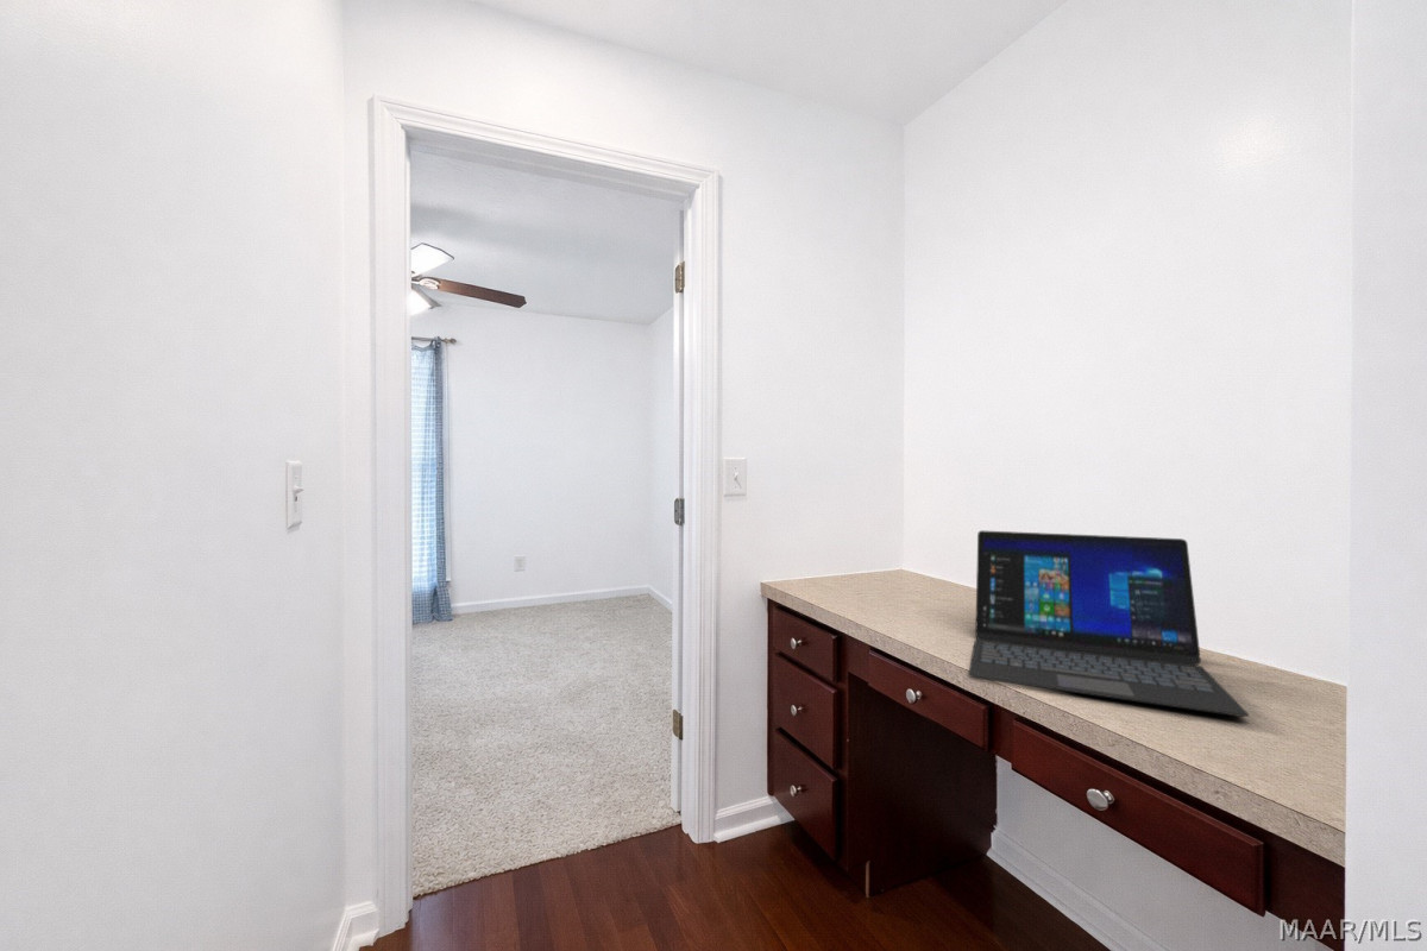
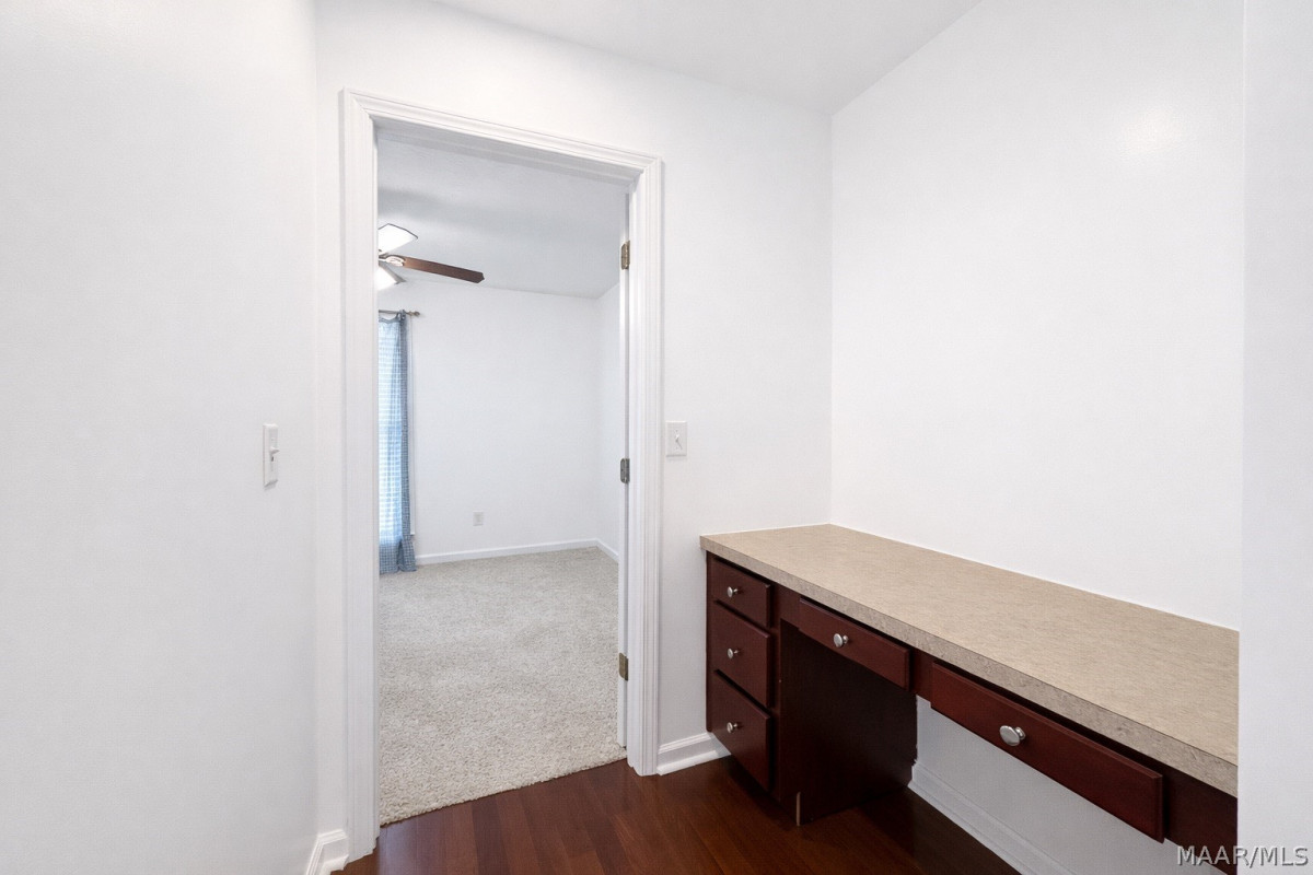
- laptop [967,529,1250,718]
